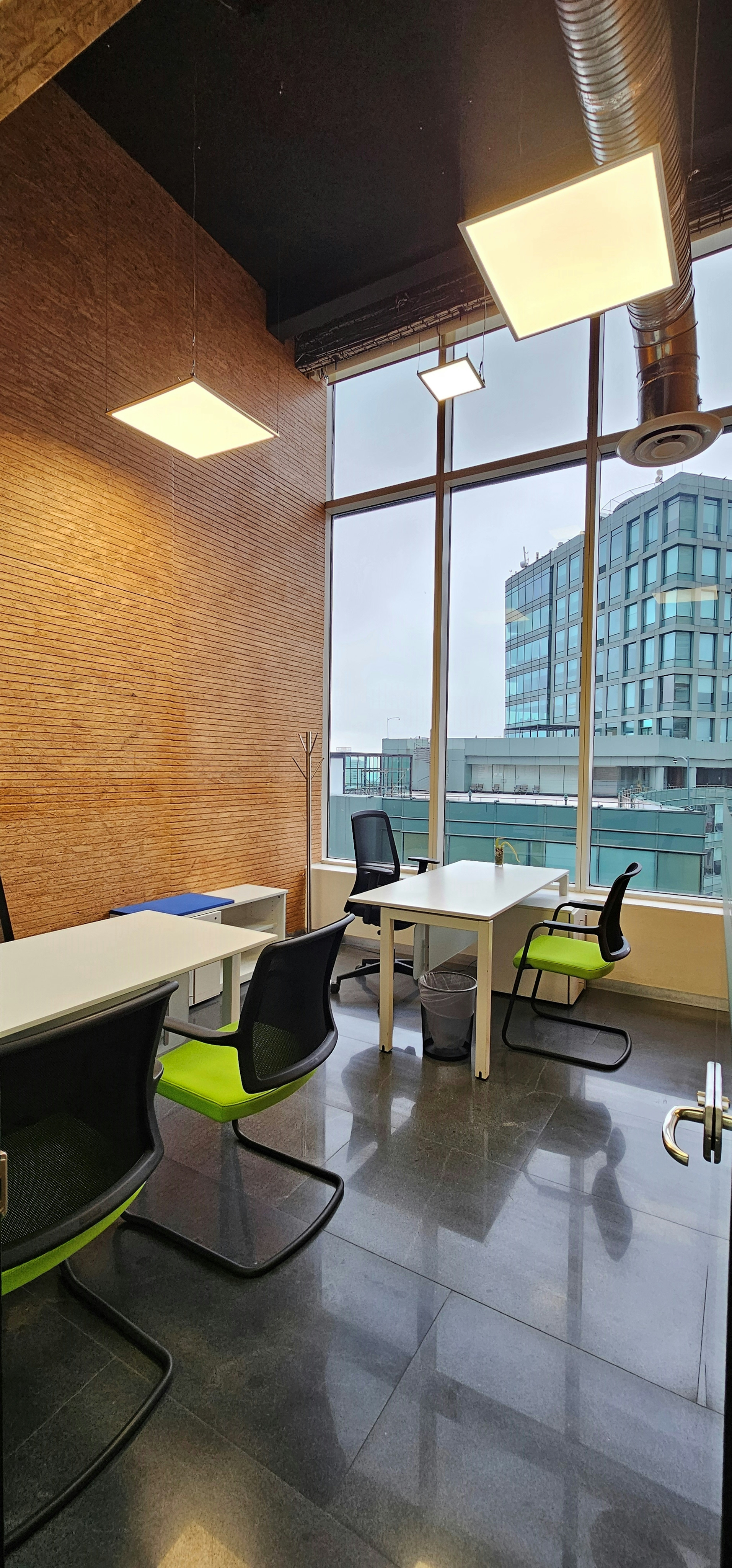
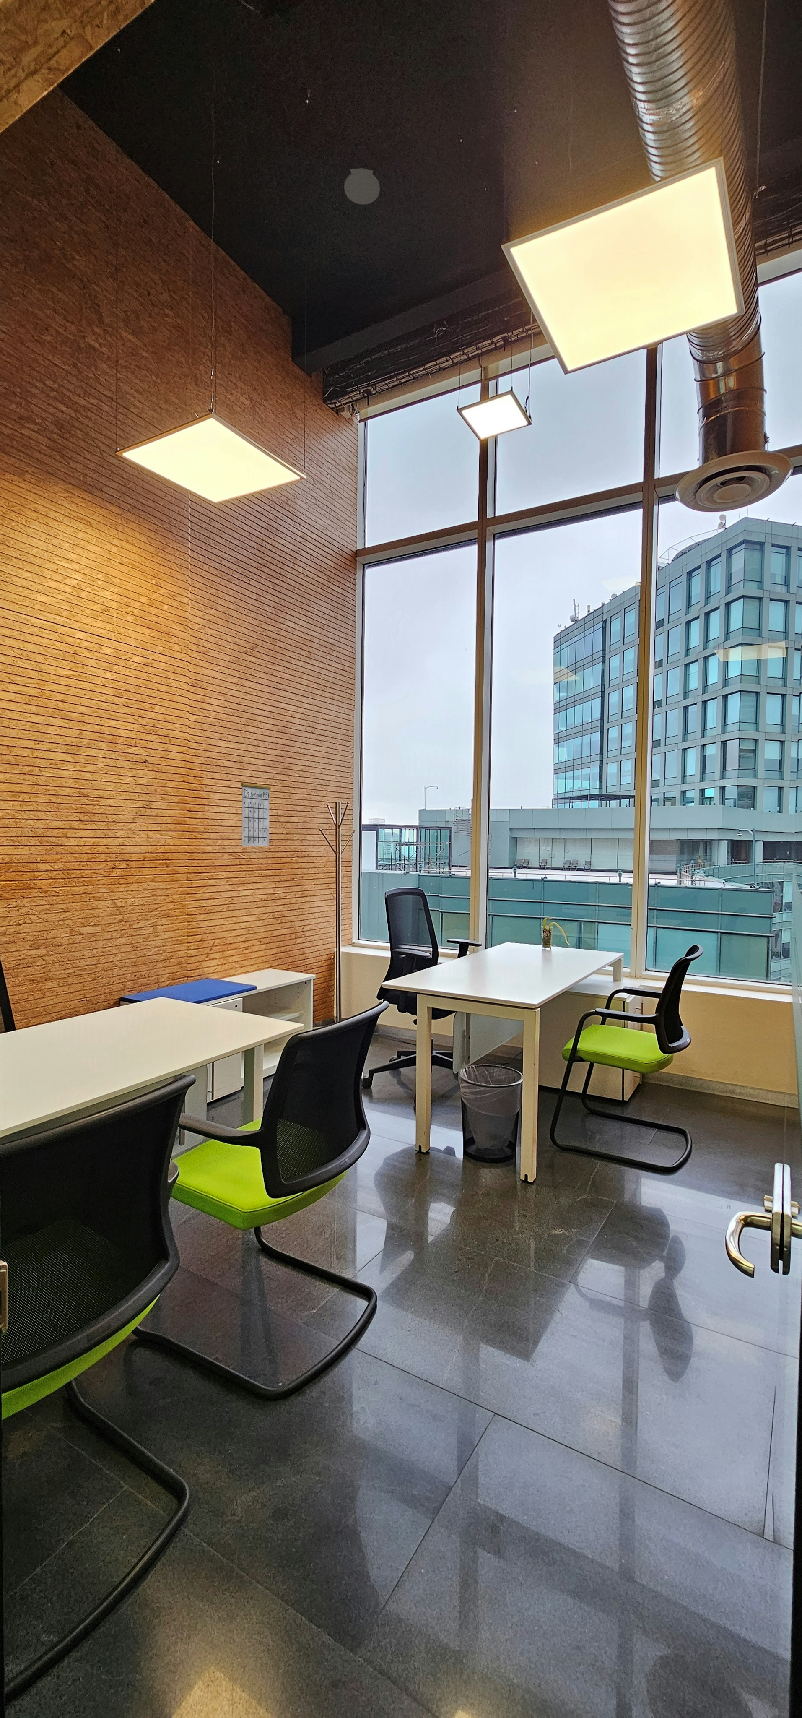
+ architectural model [344,168,380,205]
+ calendar [241,769,272,847]
